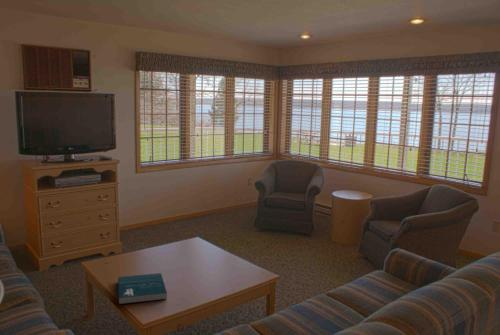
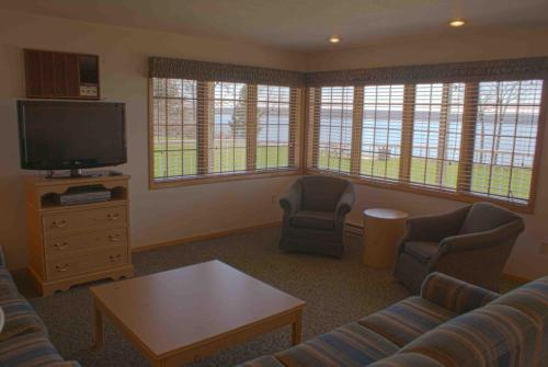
- book [117,272,168,305]
